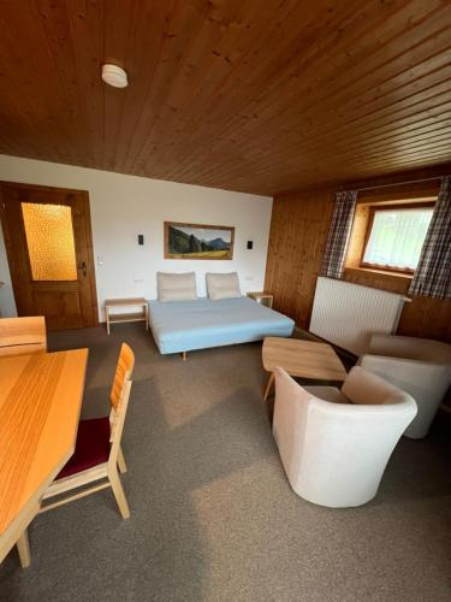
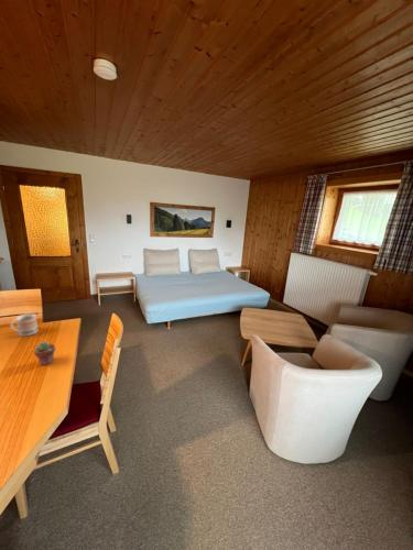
+ mug [10,312,40,337]
+ potted succulent [33,341,56,366]
